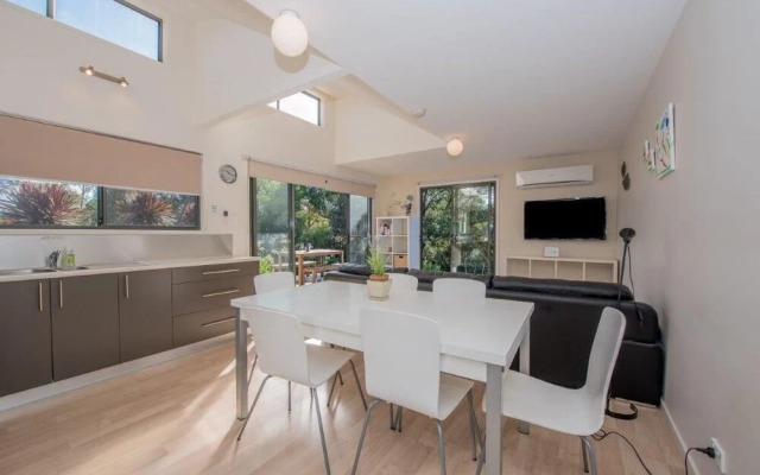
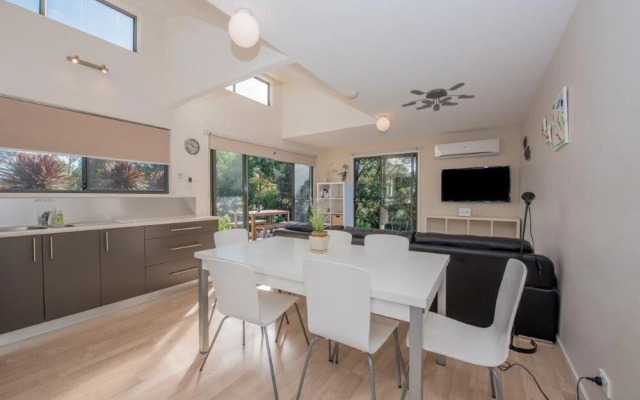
+ ceiling fan [401,82,476,112]
